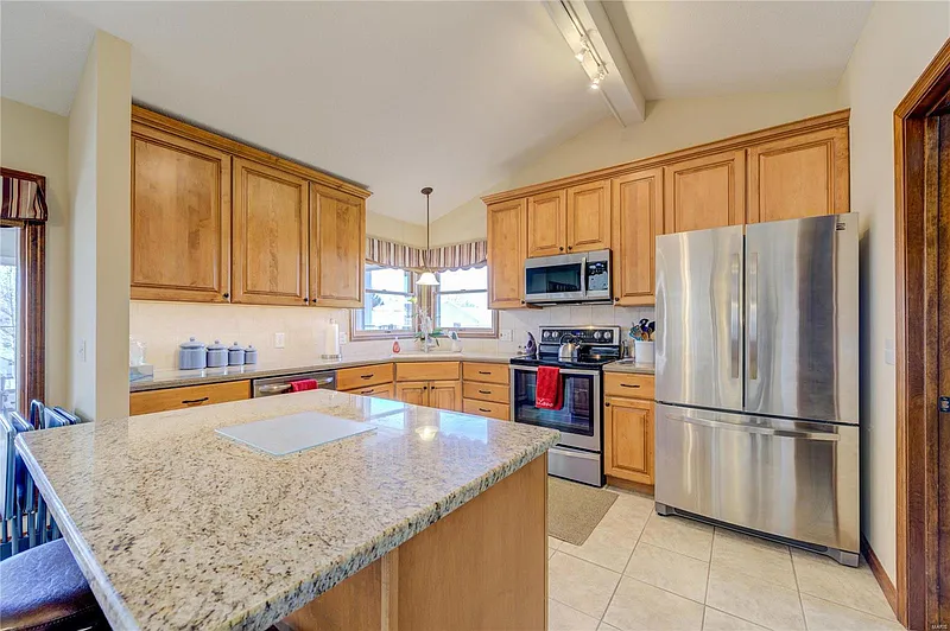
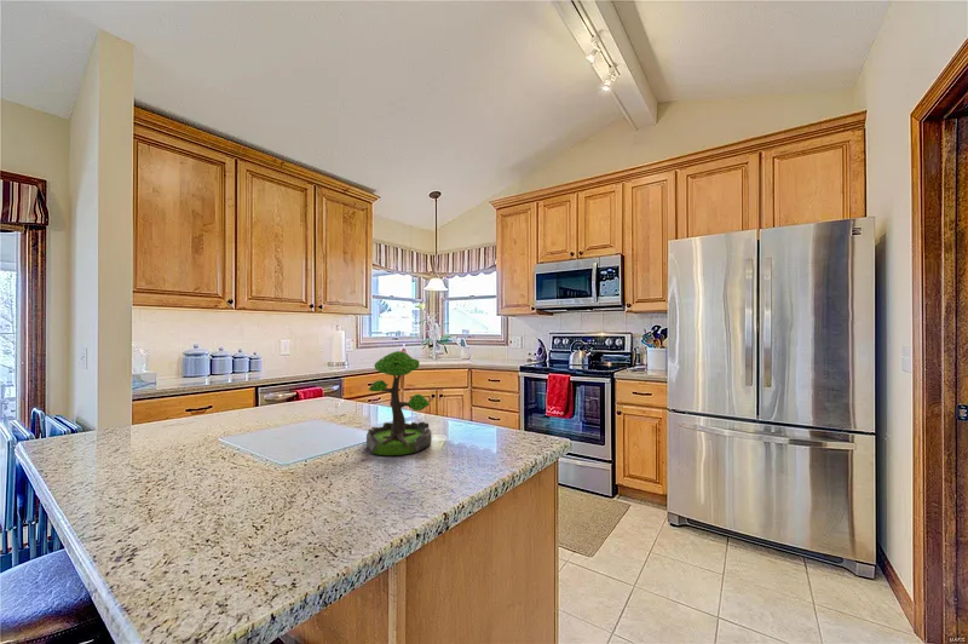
+ plant [365,350,432,456]
